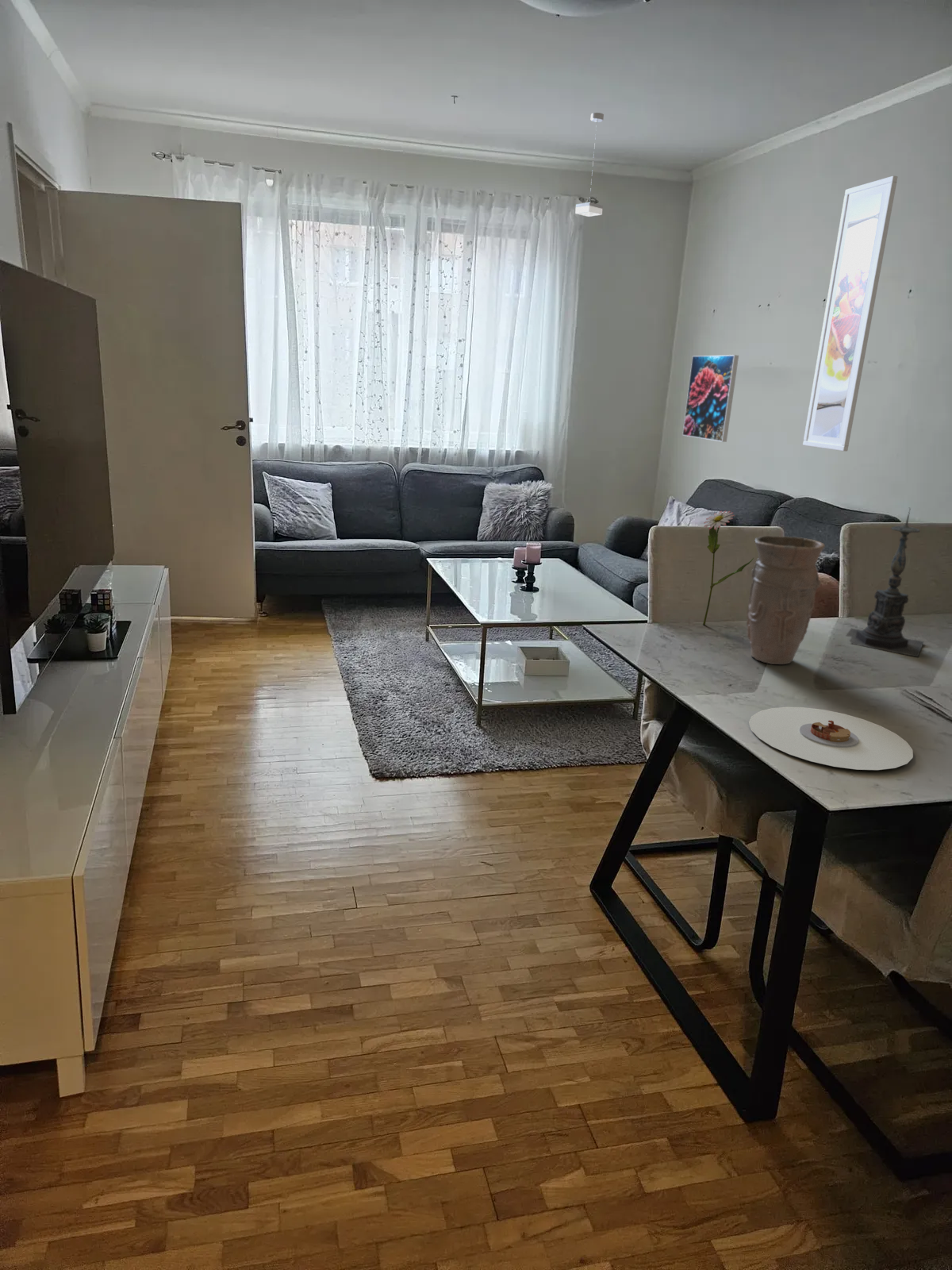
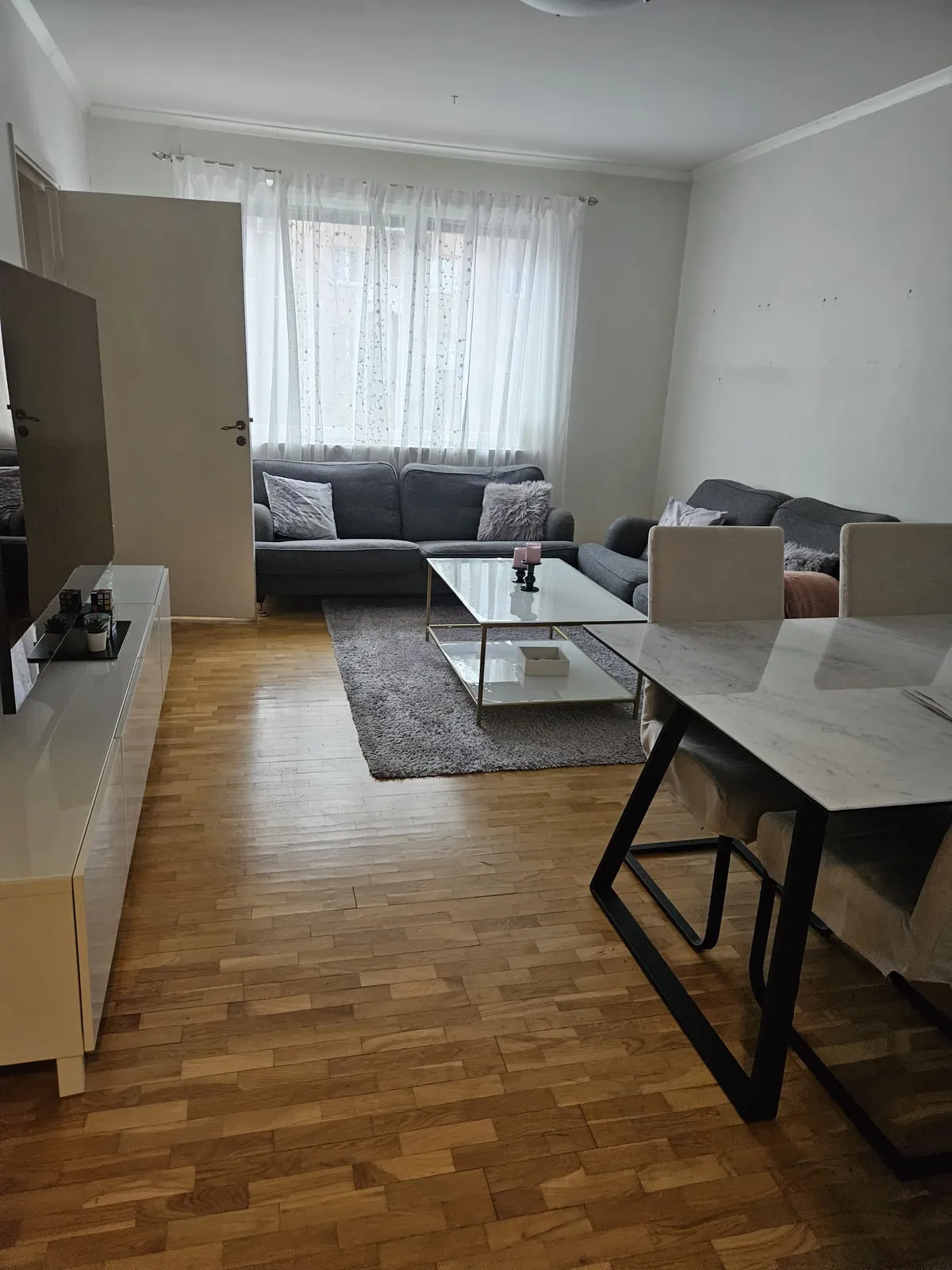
- plate [748,706,914,771]
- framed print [681,354,739,443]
- flower [702,510,754,625]
- candle holder [845,507,924,658]
- pendant lamp [574,112,605,217]
- vase [746,535,826,665]
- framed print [802,175,898,452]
